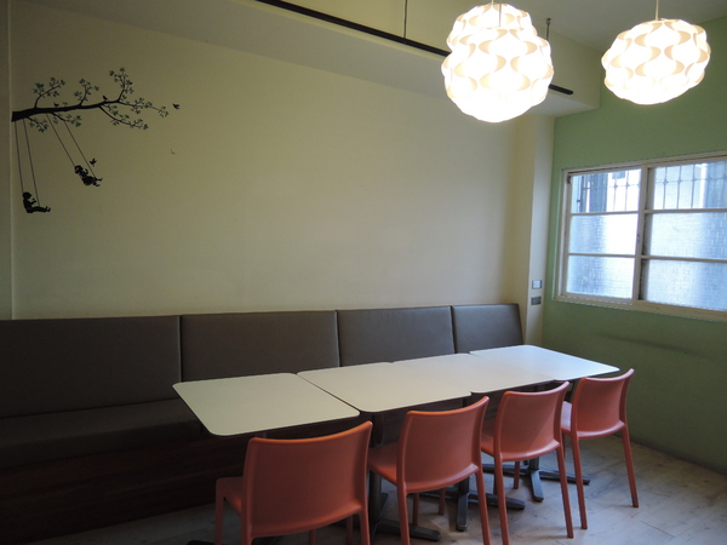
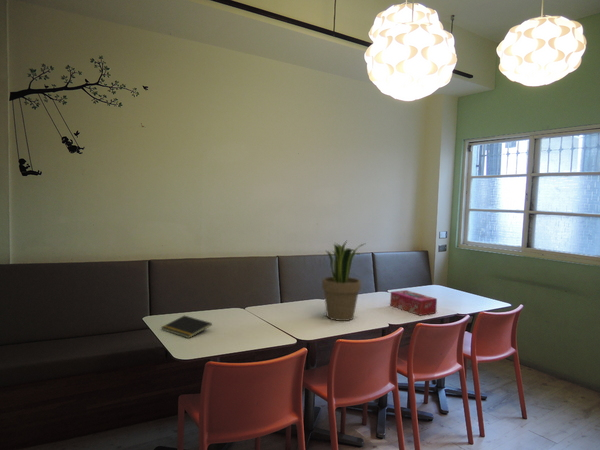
+ notepad [160,315,213,339]
+ potted plant [321,240,366,322]
+ tissue box [389,289,438,316]
